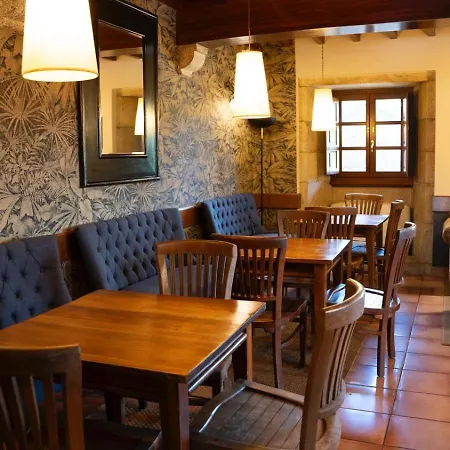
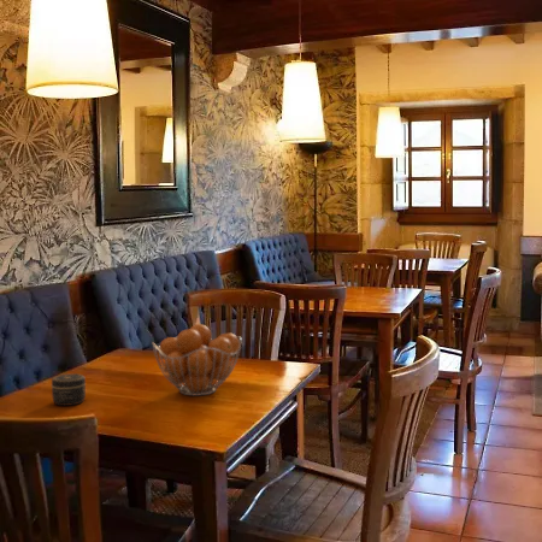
+ fruit basket [151,323,243,396]
+ jar [51,372,87,407]
